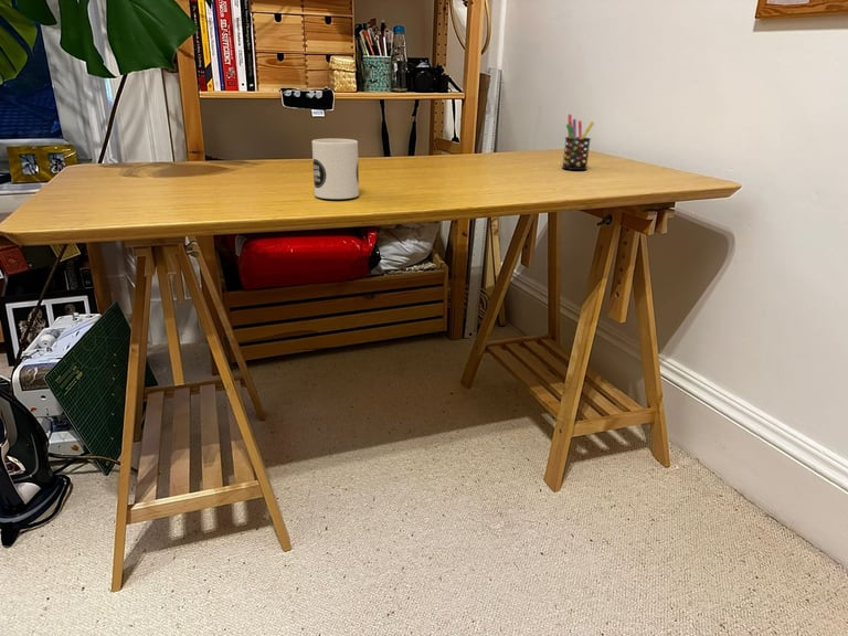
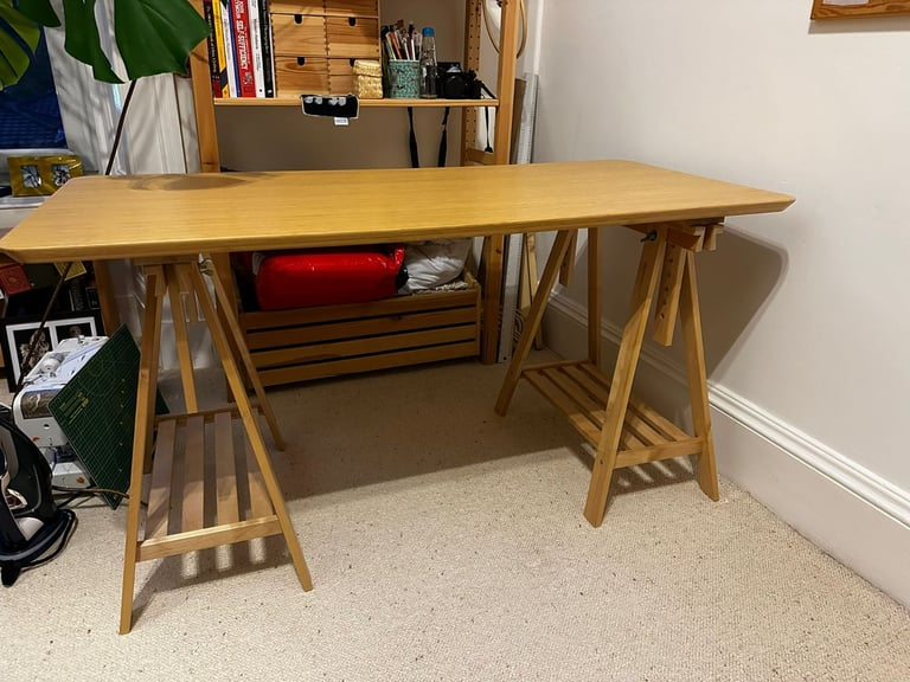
- mug [311,138,360,200]
- pen holder [561,114,595,171]
